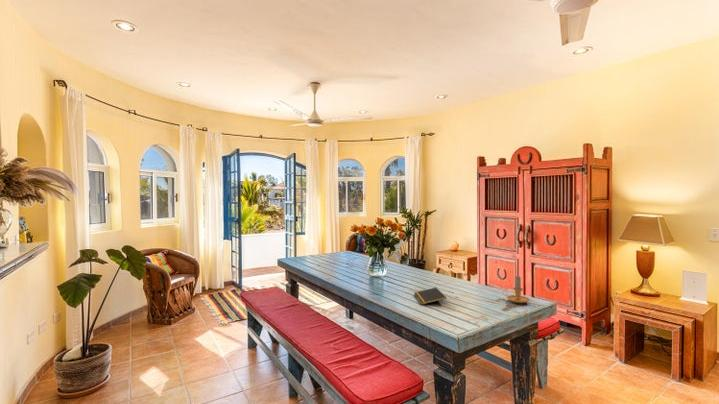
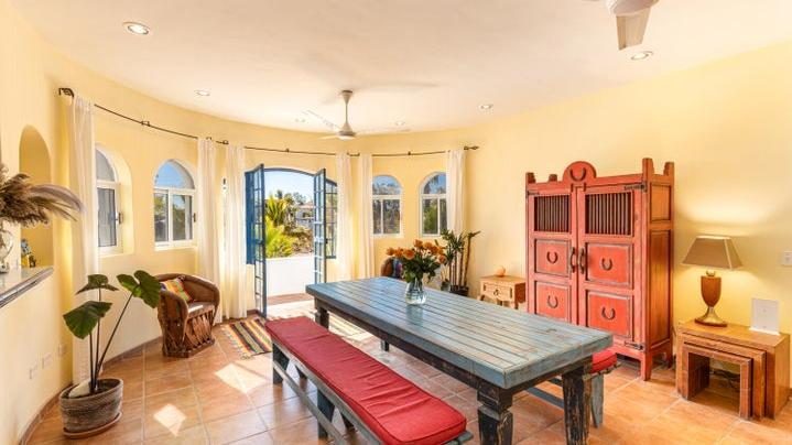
- notepad [413,287,447,305]
- candle [502,275,531,304]
